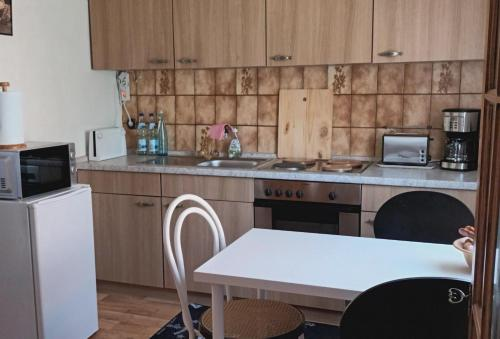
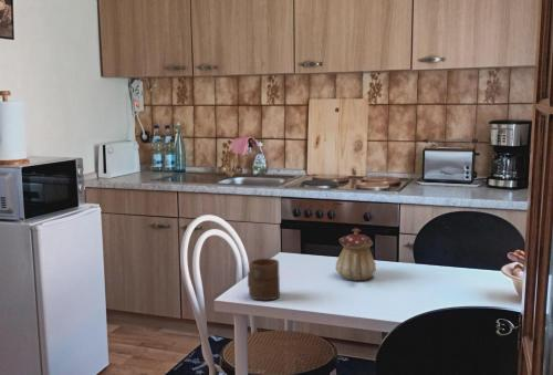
+ teapot [335,227,377,282]
+ cup [247,258,281,301]
